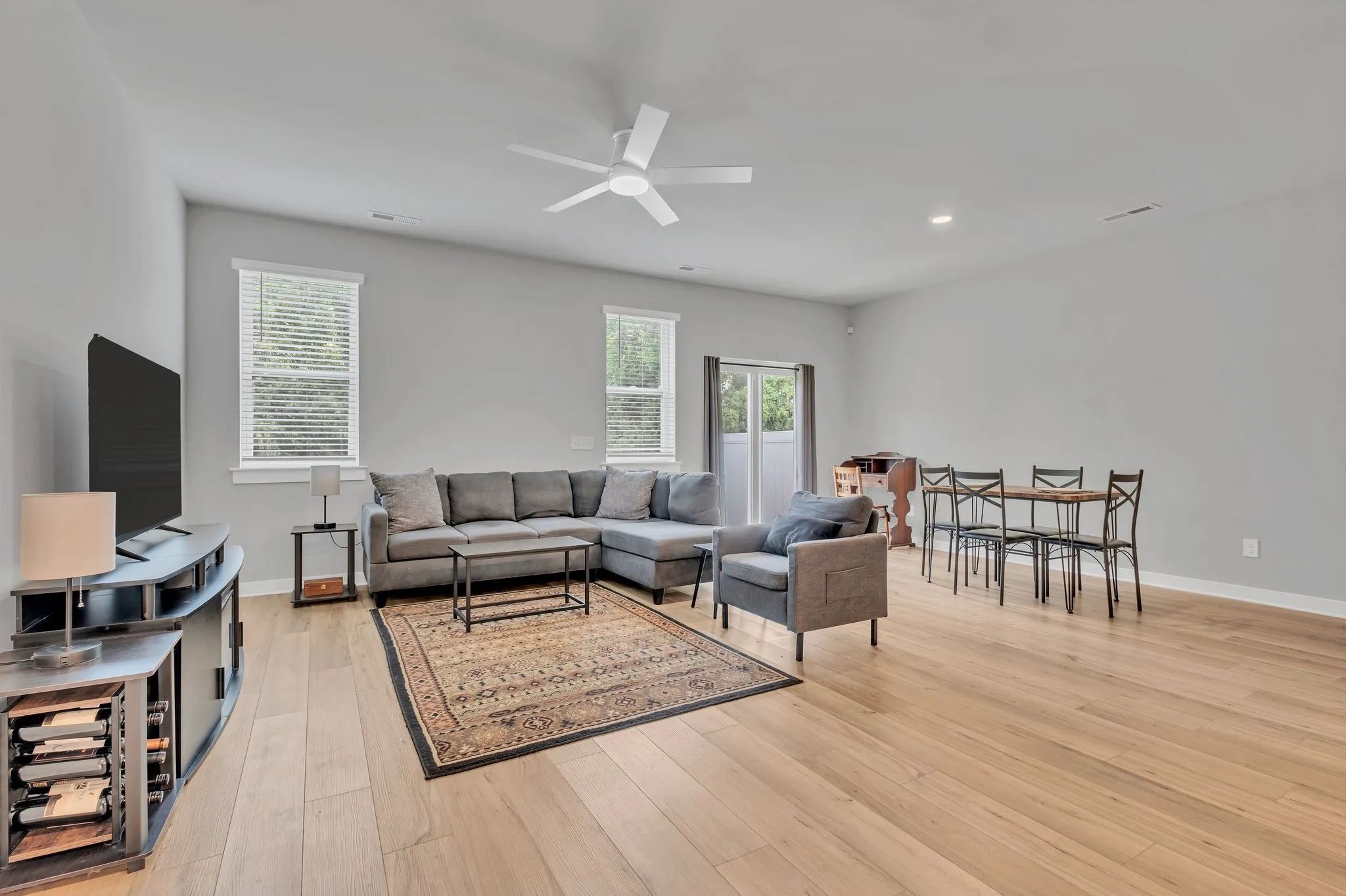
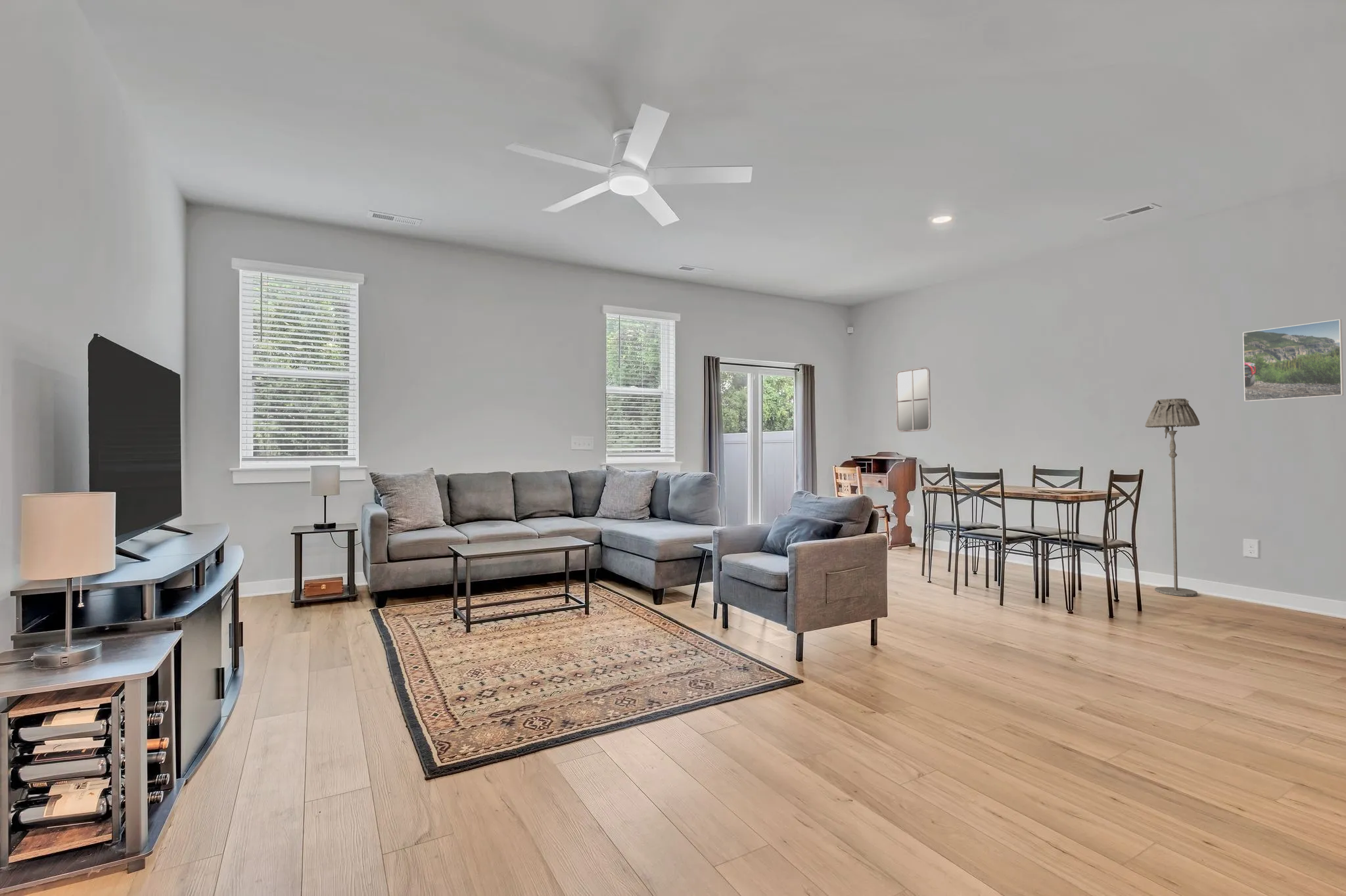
+ home mirror [895,367,931,433]
+ floor lamp [1144,398,1200,596]
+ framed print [1242,319,1344,402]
